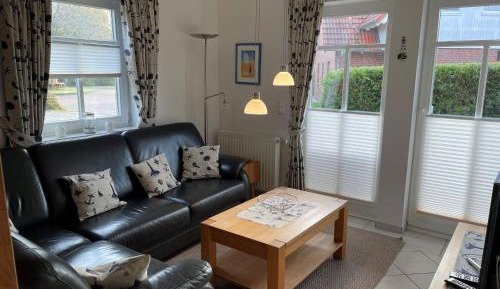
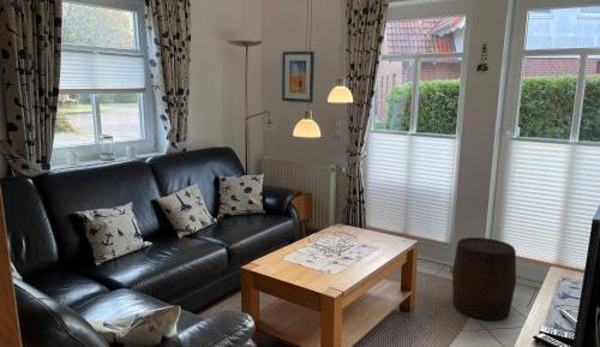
+ stool [451,237,517,321]
